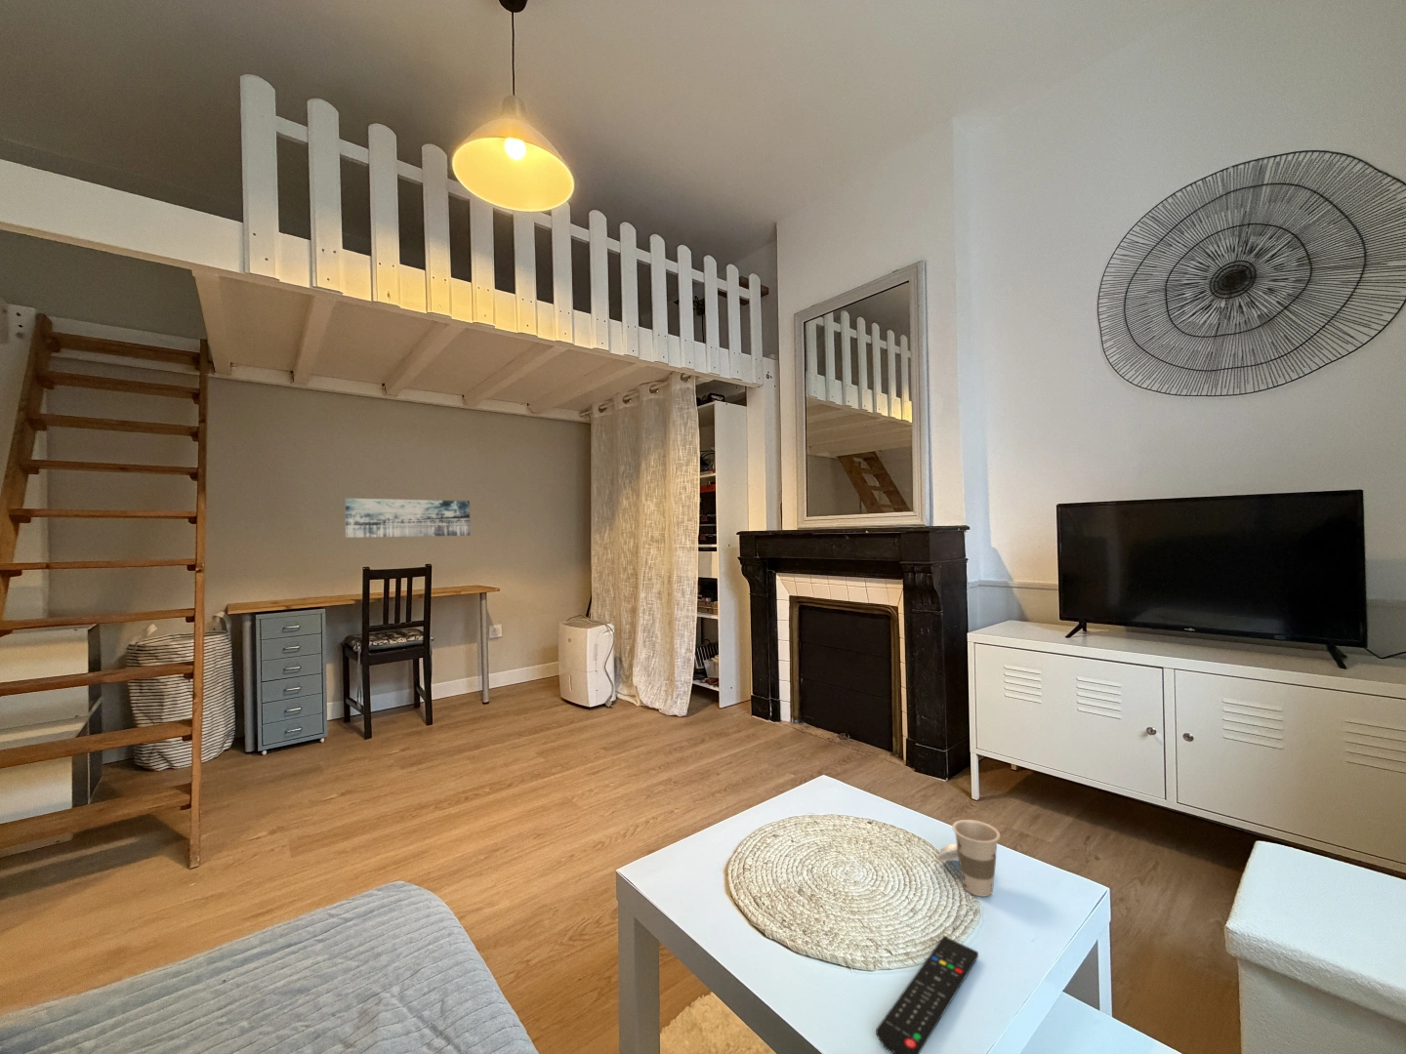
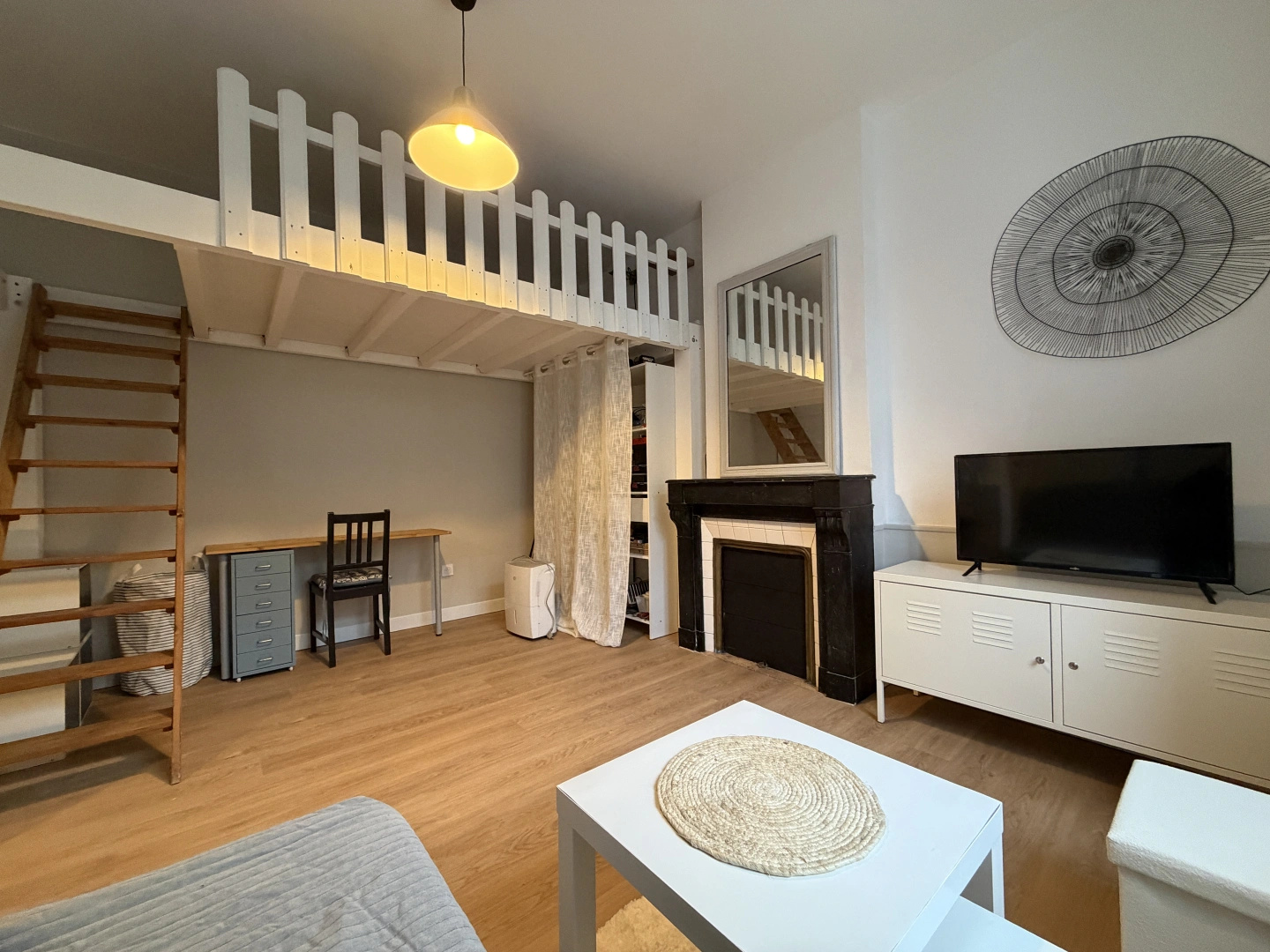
- wall art [343,498,471,539]
- cup [937,819,1001,898]
- remote control [875,934,980,1054]
